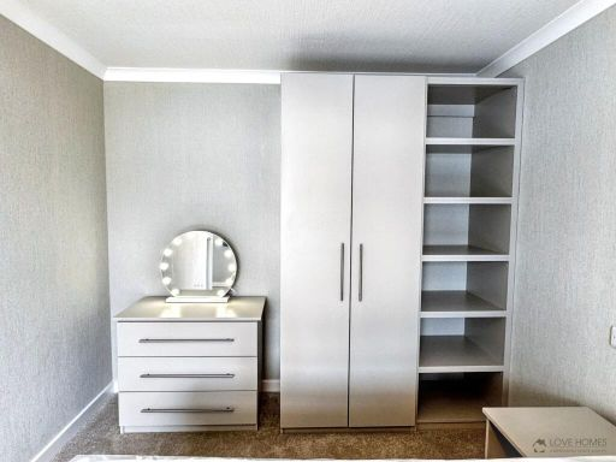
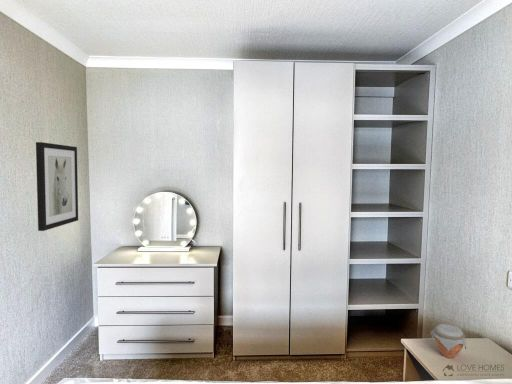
+ jar [429,323,467,359]
+ wall art [35,141,79,232]
